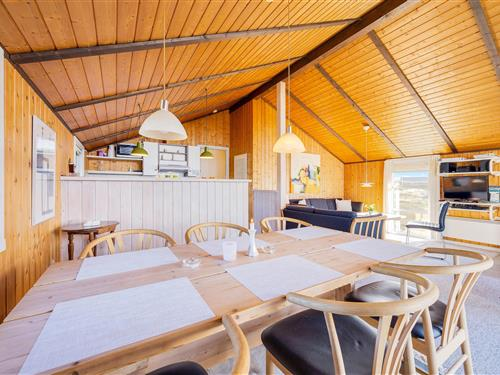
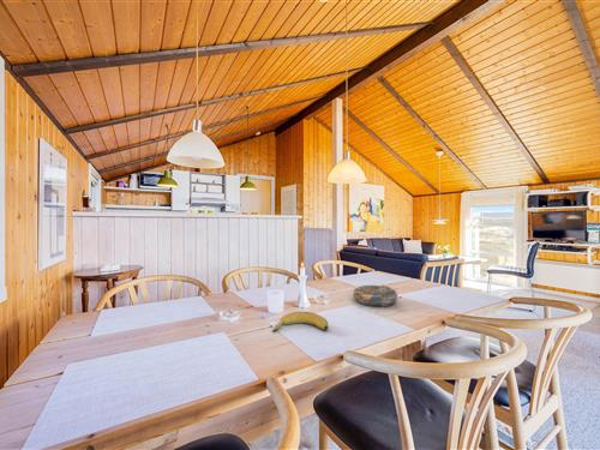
+ decorative bowl [352,283,398,307]
+ banana [271,311,330,332]
